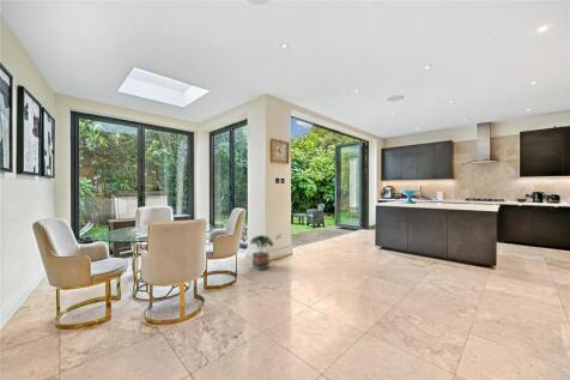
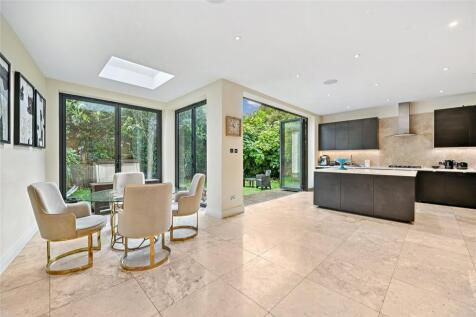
- potted tree [249,234,275,271]
